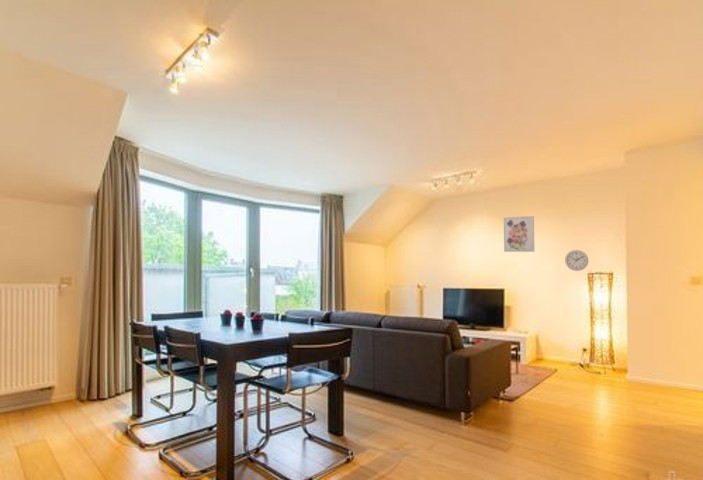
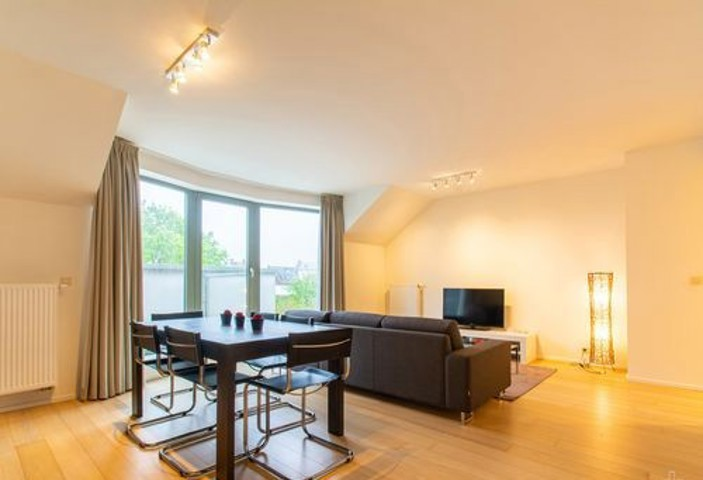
- wall art [503,215,535,253]
- wall clock [564,249,589,272]
